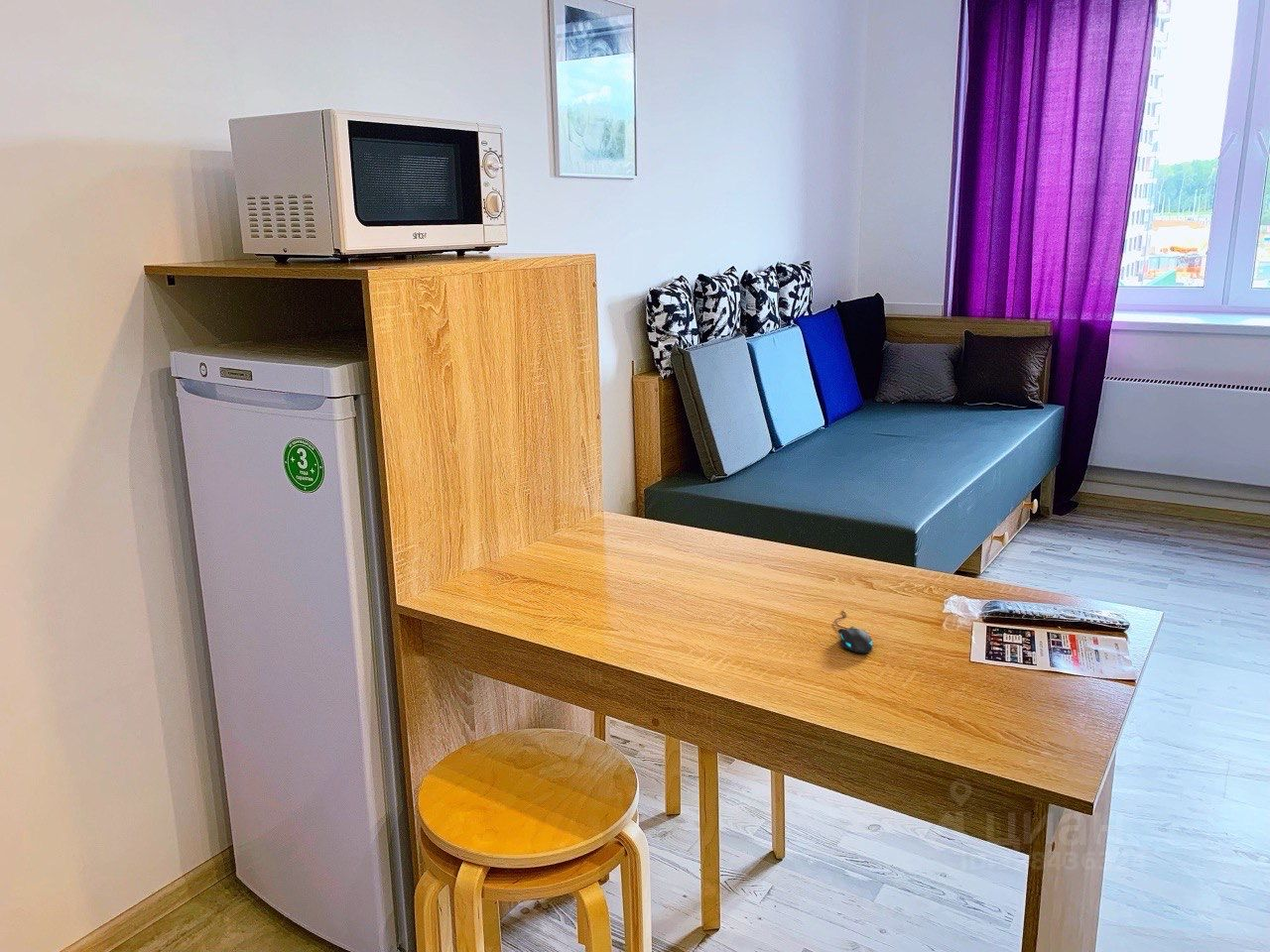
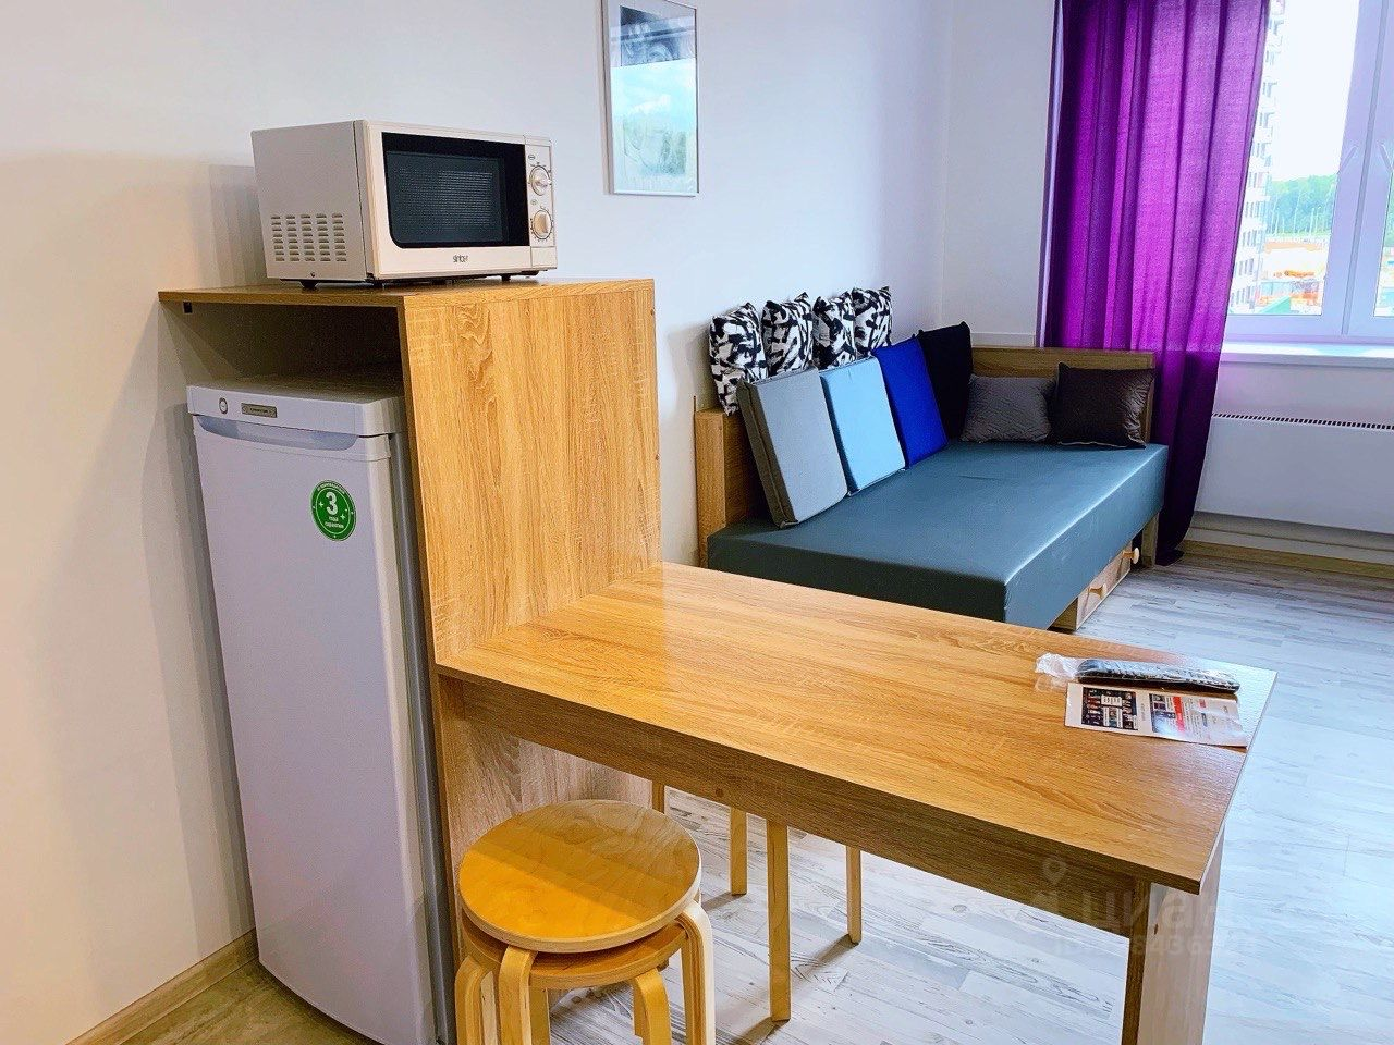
- mouse [833,610,873,654]
